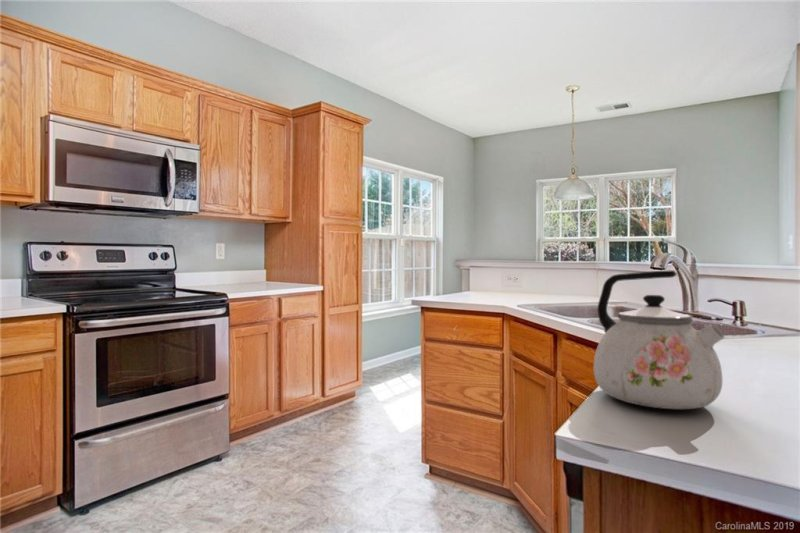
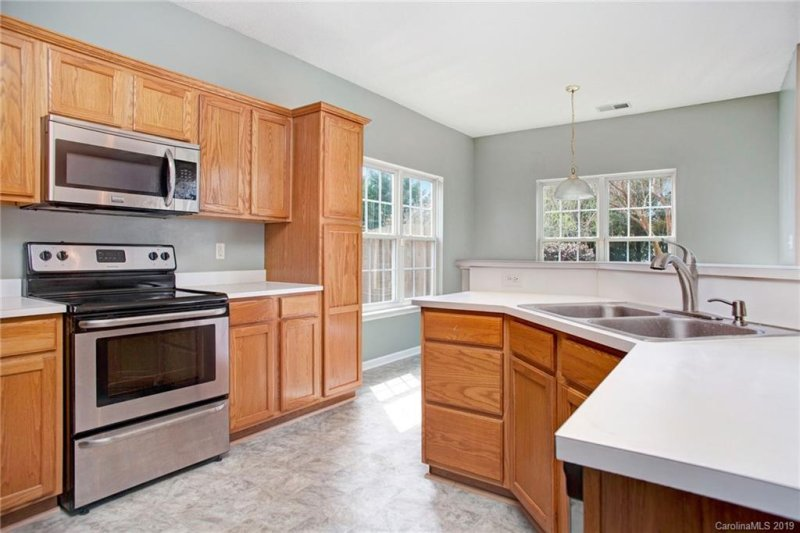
- kettle [593,269,725,410]
